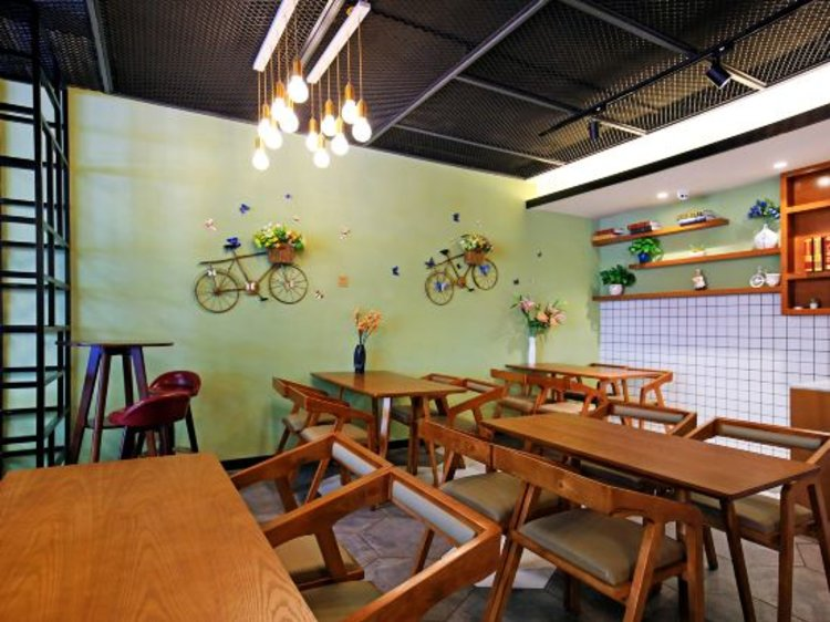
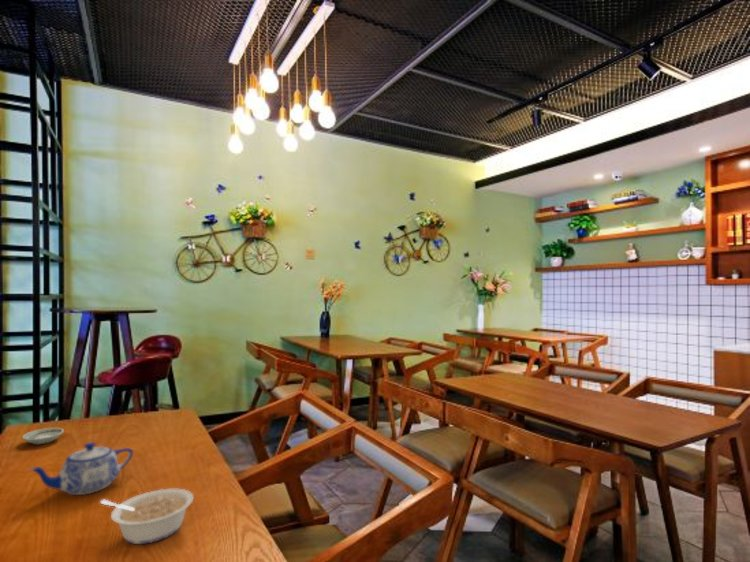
+ saucer [21,427,65,445]
+ teapot [28,442,134,496]
+ legume [99,488,195,545]
